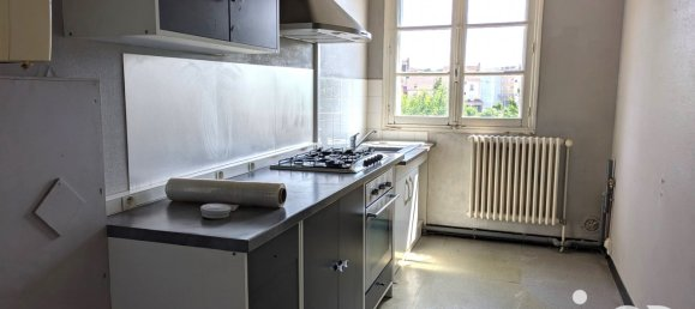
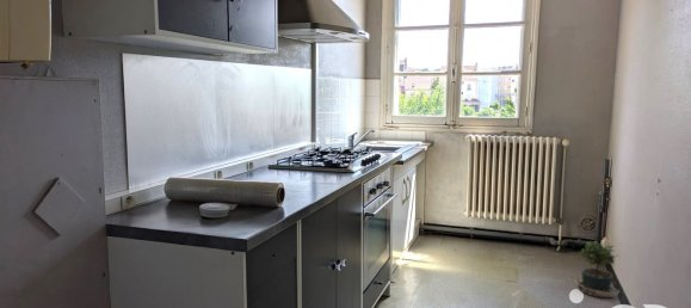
+ potted plant [567,241,621,298]
